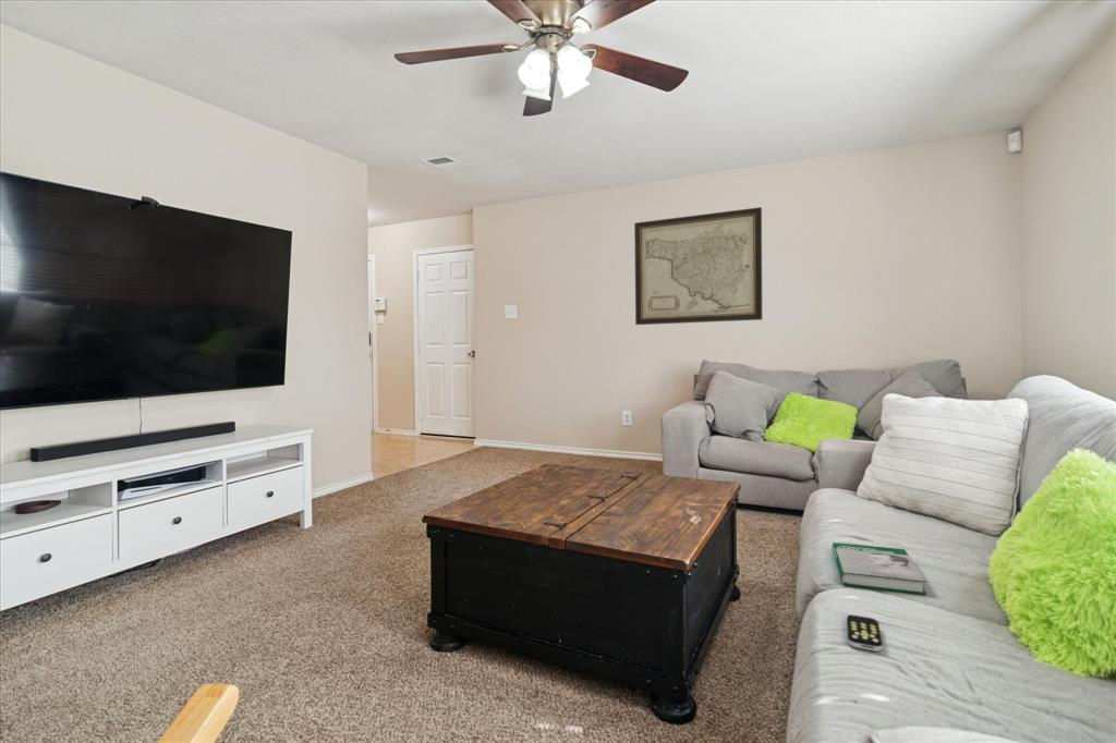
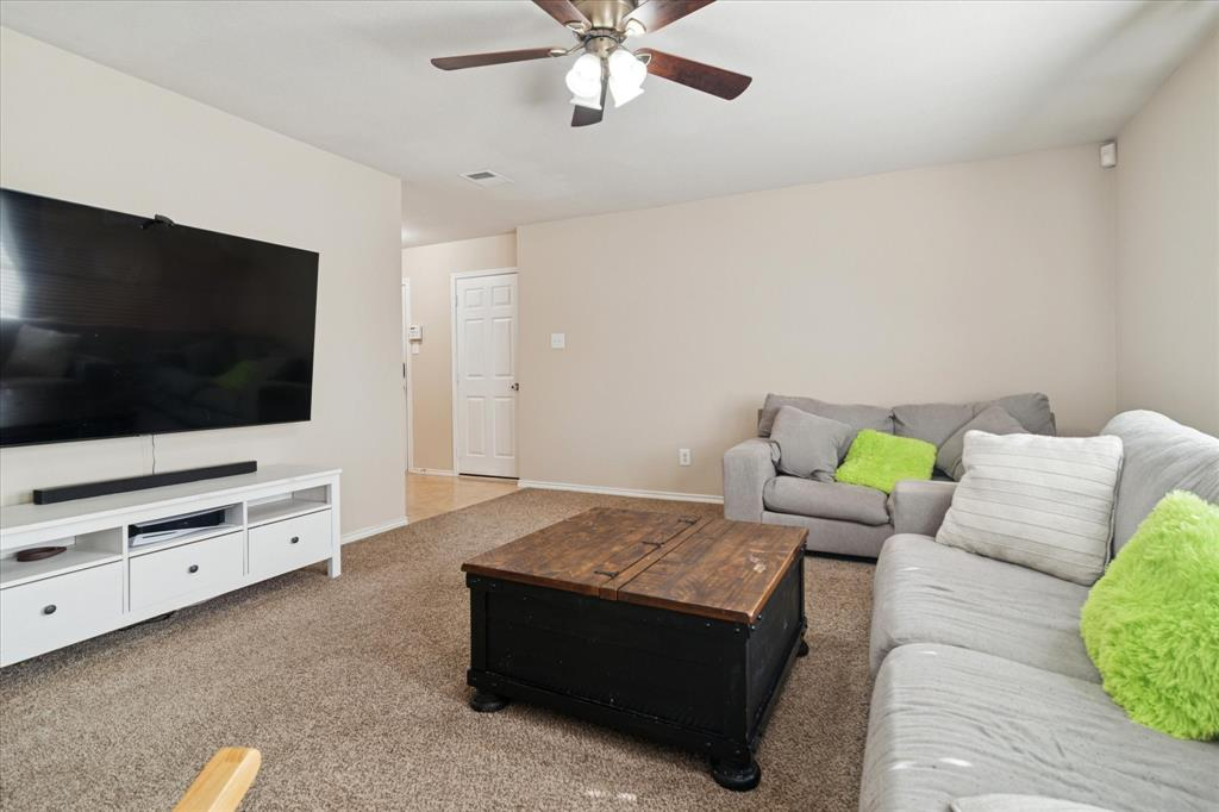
- remote control [846,614,884,653]
- book [830,541,927,596]
- wall art [633,206,763,326]
